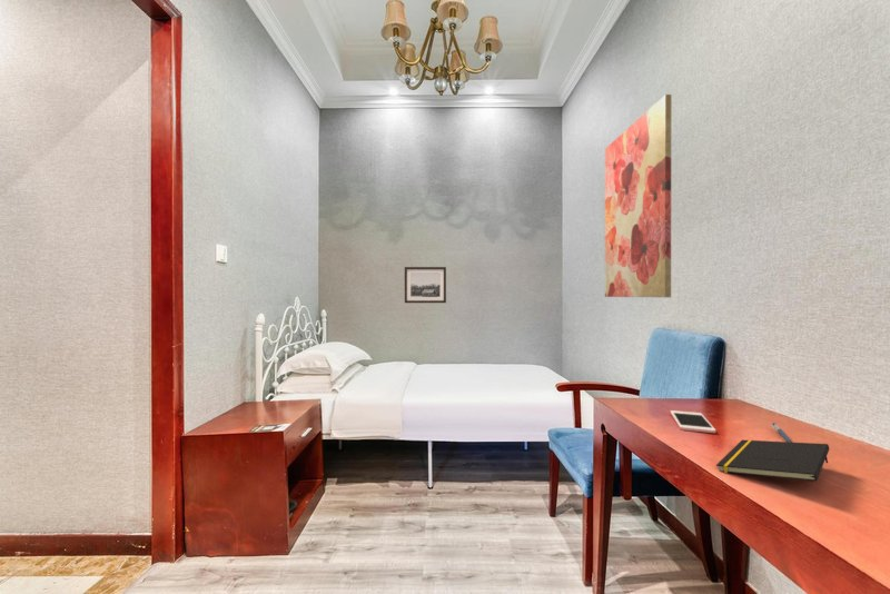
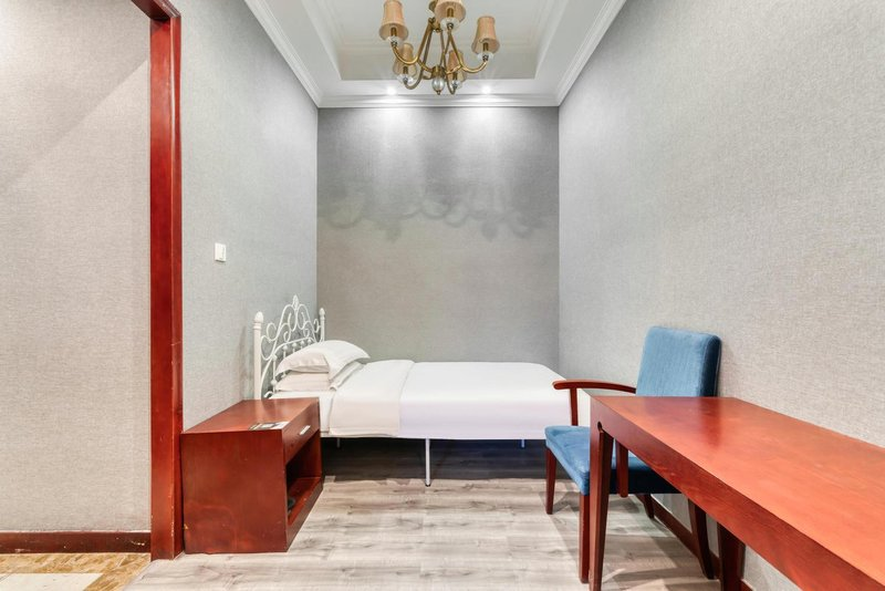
- wall art [604,93,673,298]
- cell phone [670,409,716,434]
- notepad [715,438,830,483]
- wall art [404,266,447,304]
- pen [771,422,792,443]
